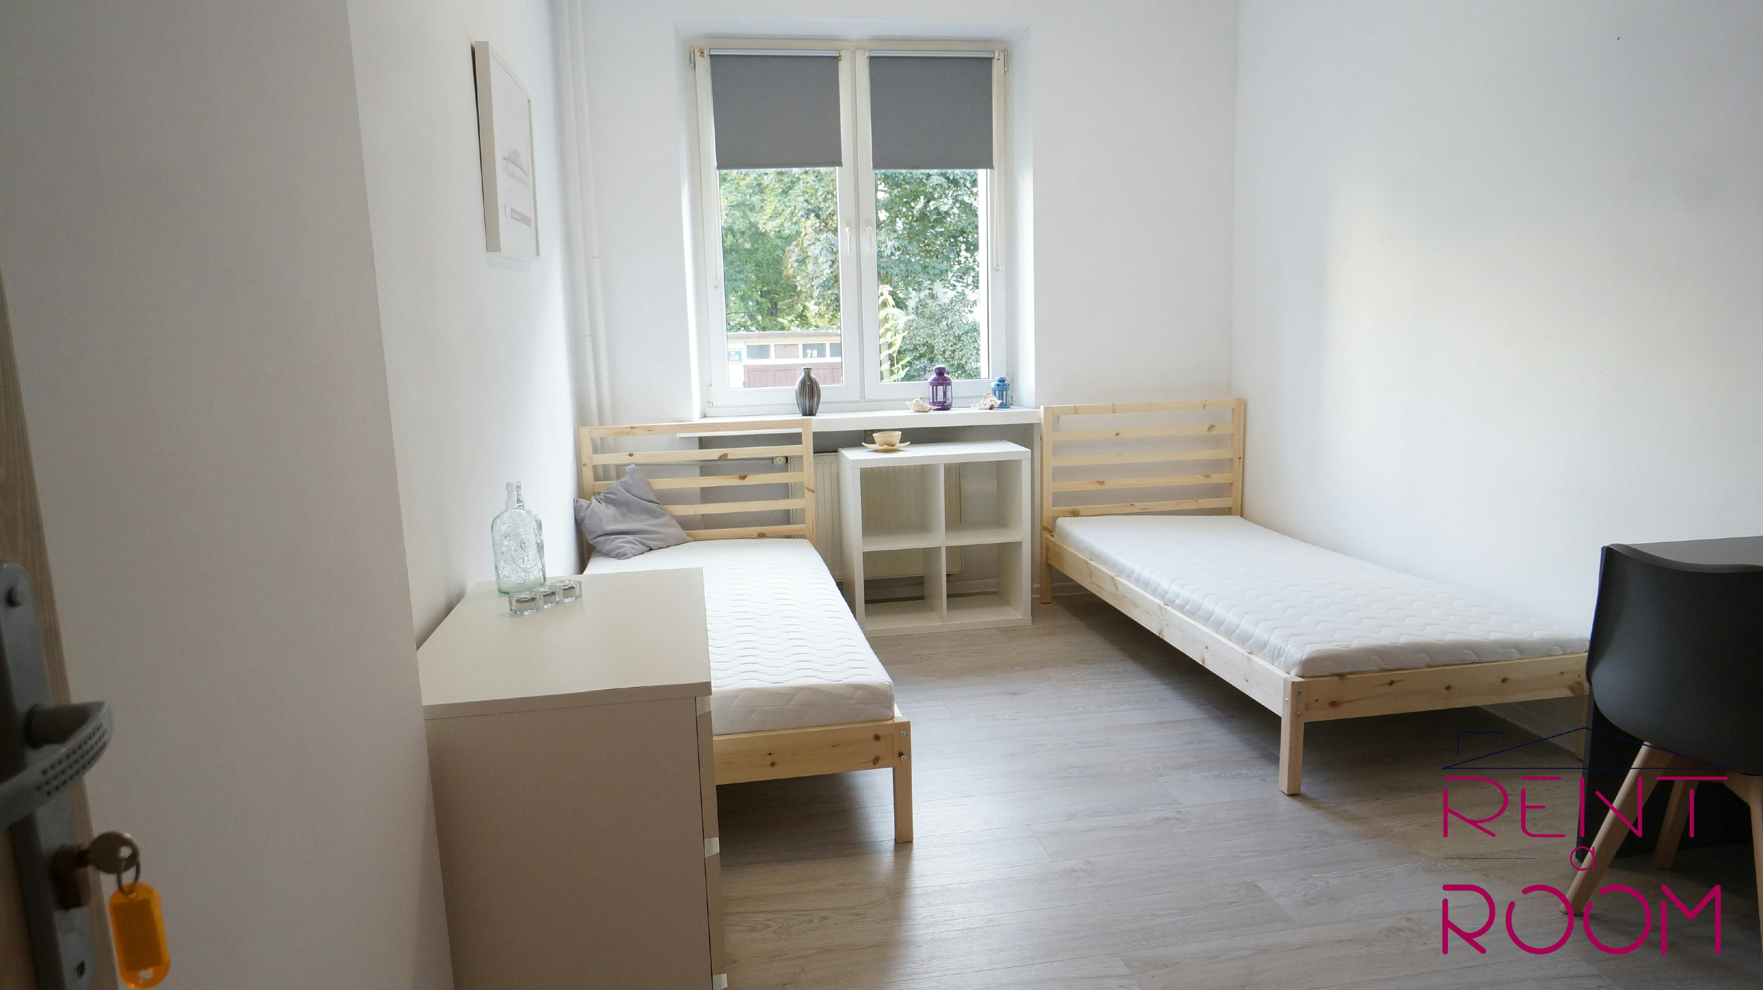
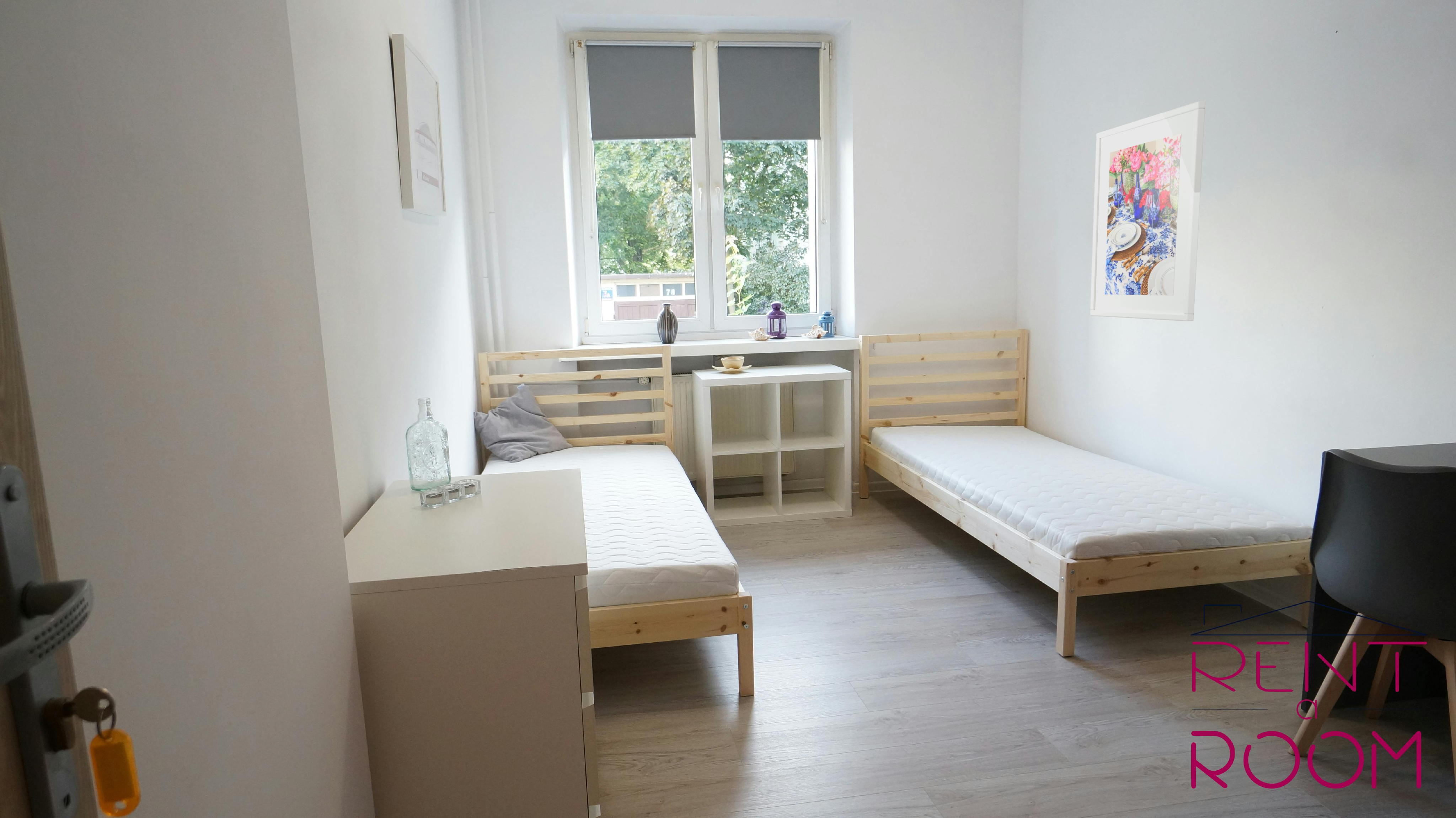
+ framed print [1090,101,1205,322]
